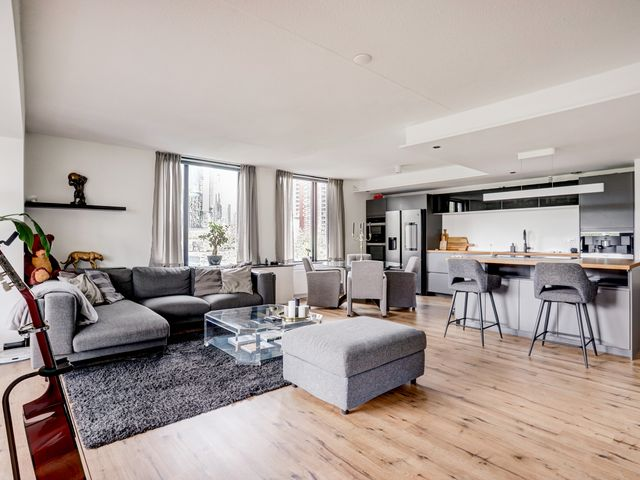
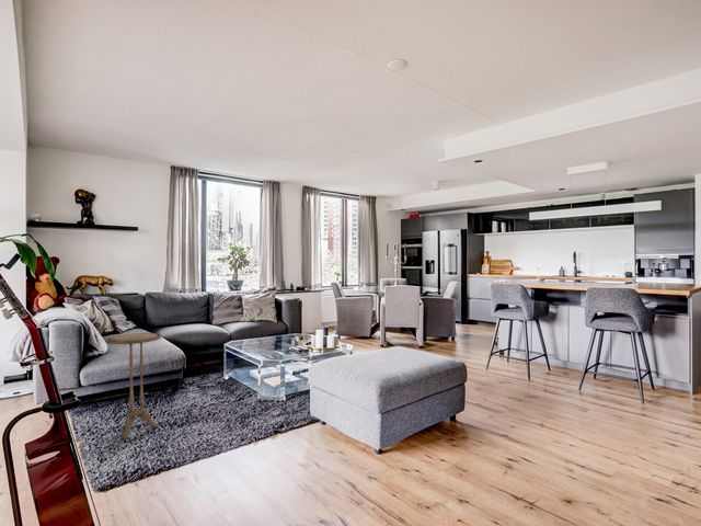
+ side table [104,332,163,441]
